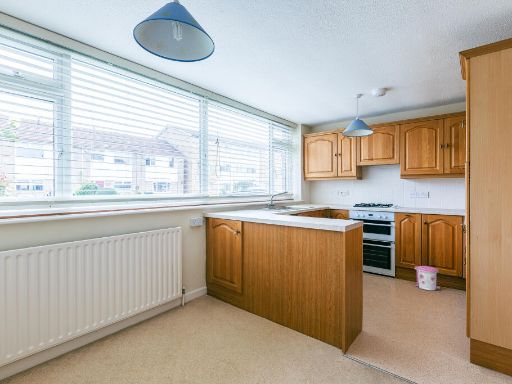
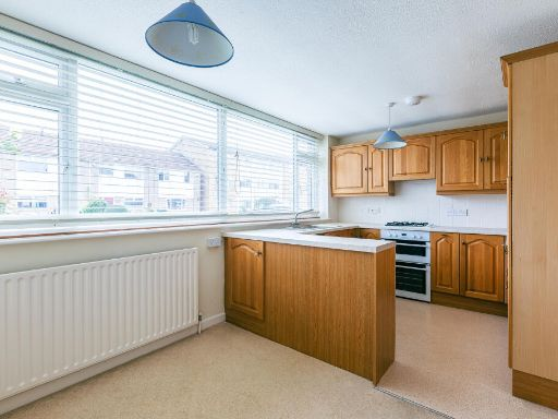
- trash can [414,265,441,291]
